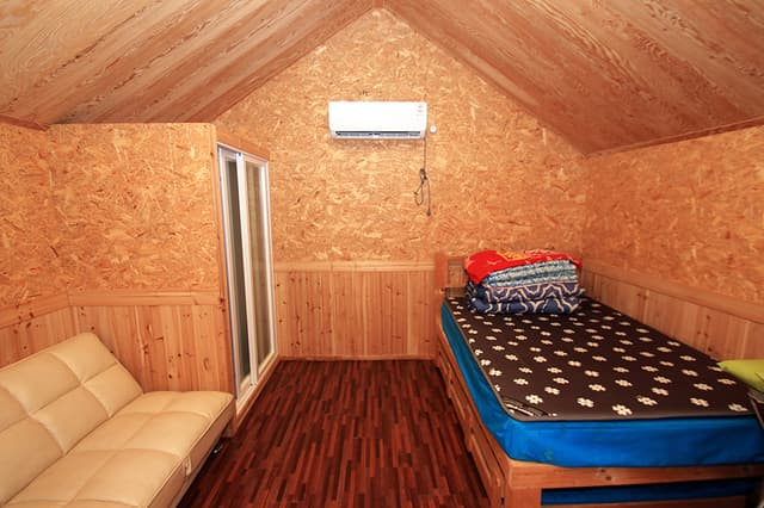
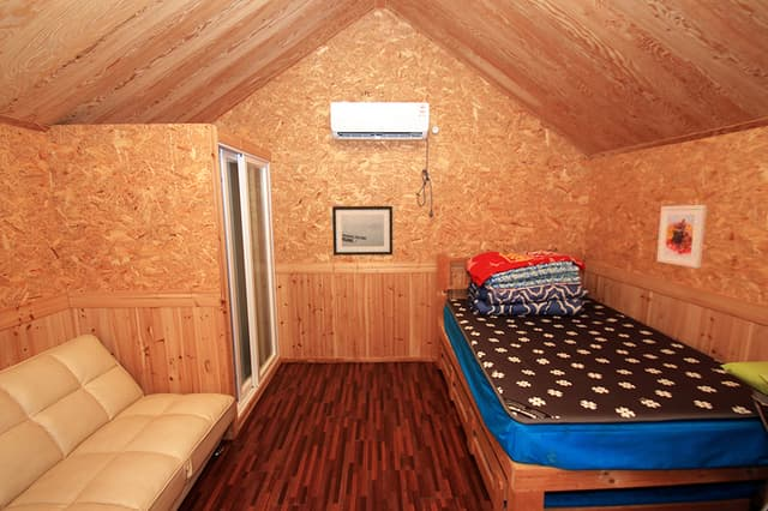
+ wall art [331,205,394,257]
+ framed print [655,204,708,269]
